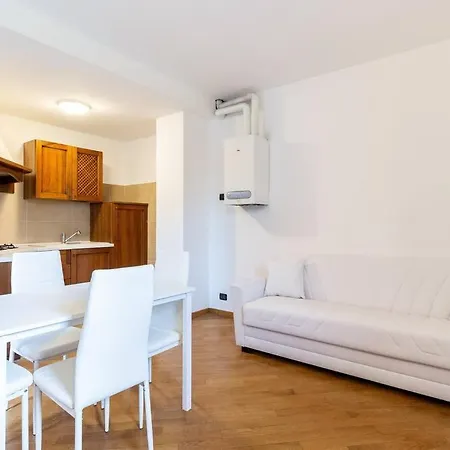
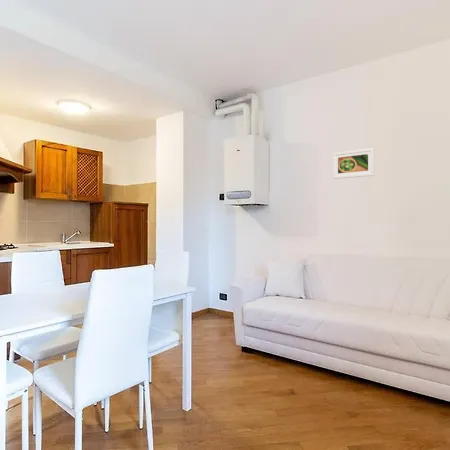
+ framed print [332,147,375,180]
